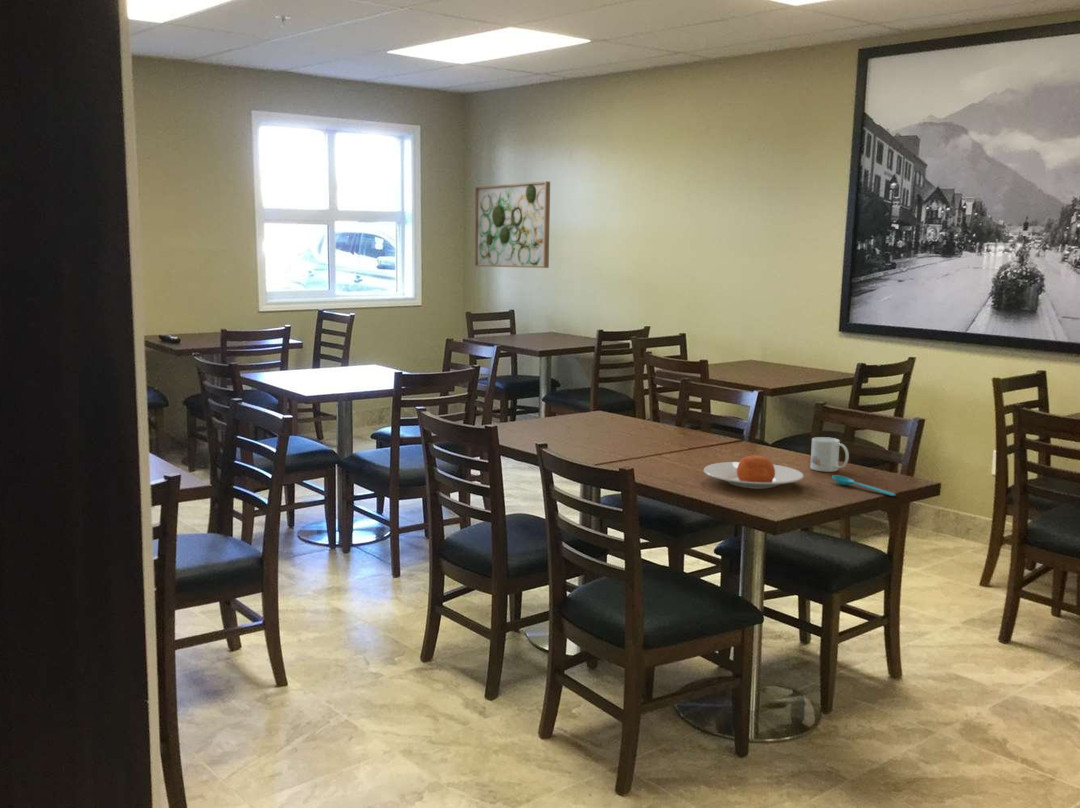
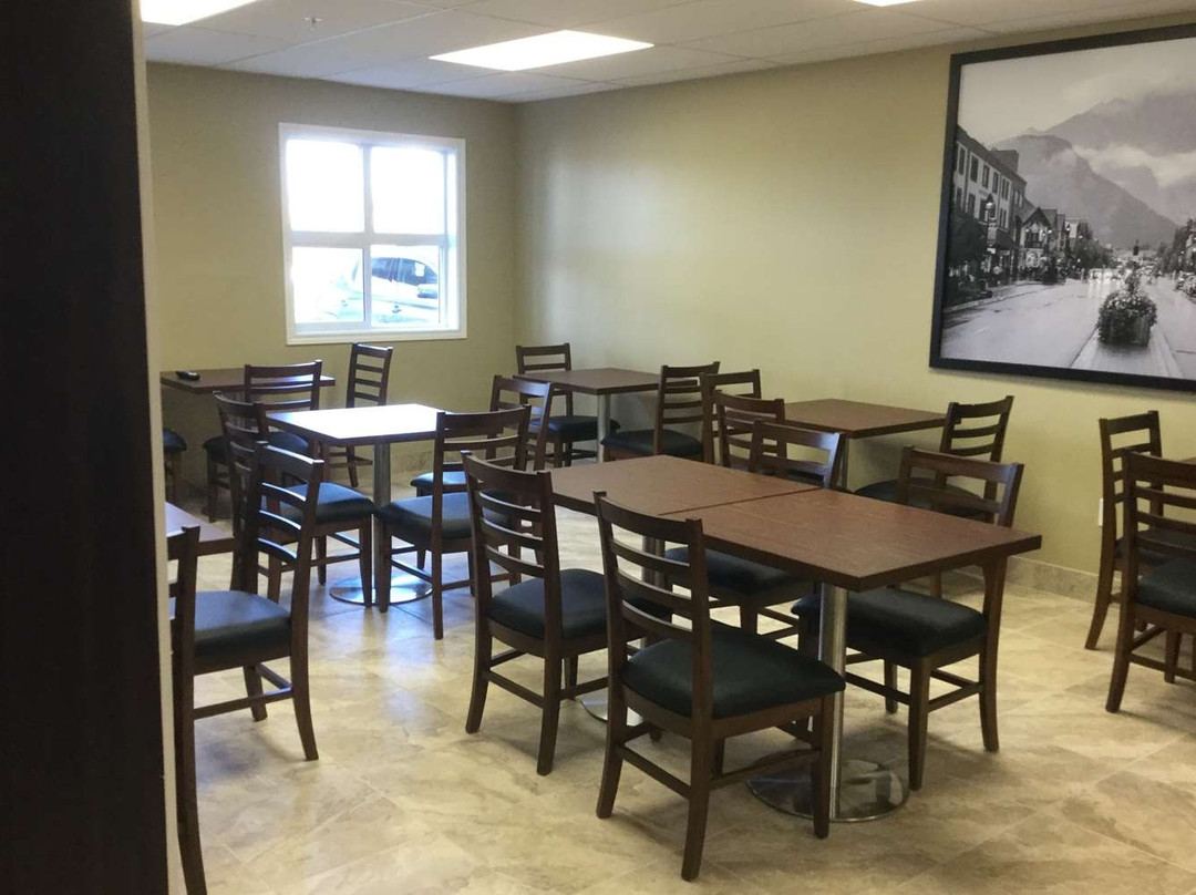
- wall art [474,180,551,269]
- plate [703,454,805,490]
- spoon [831,474,897,497]
- mug [809,436,850,473]
